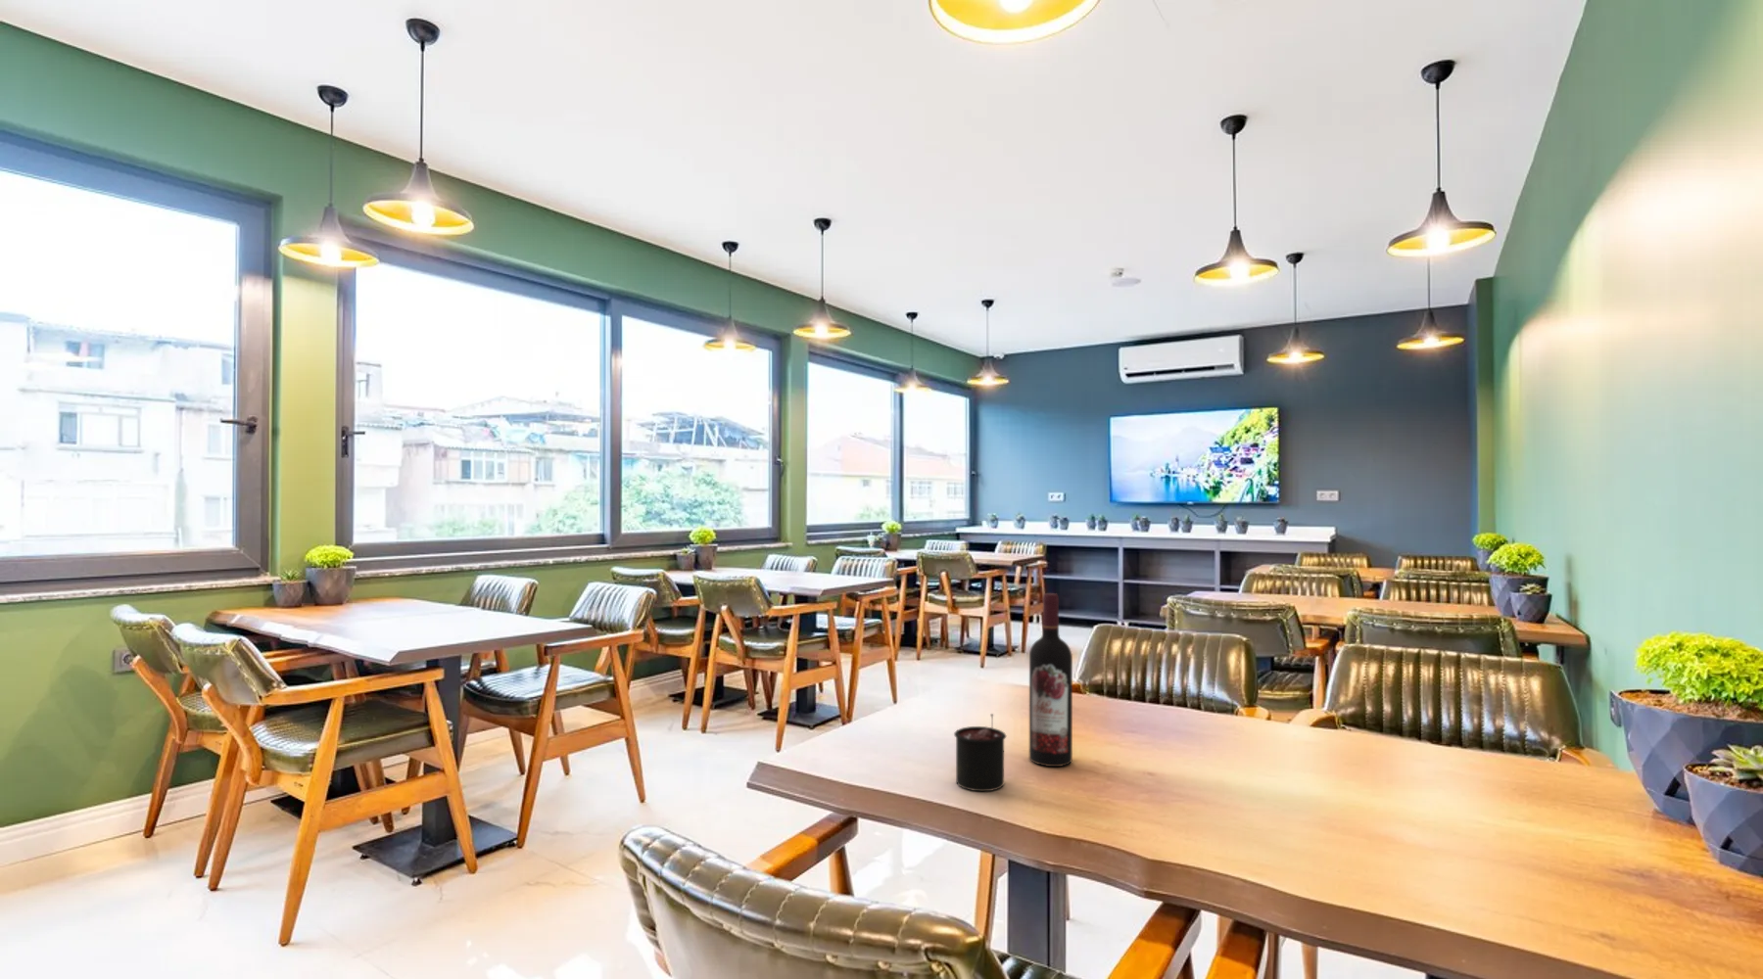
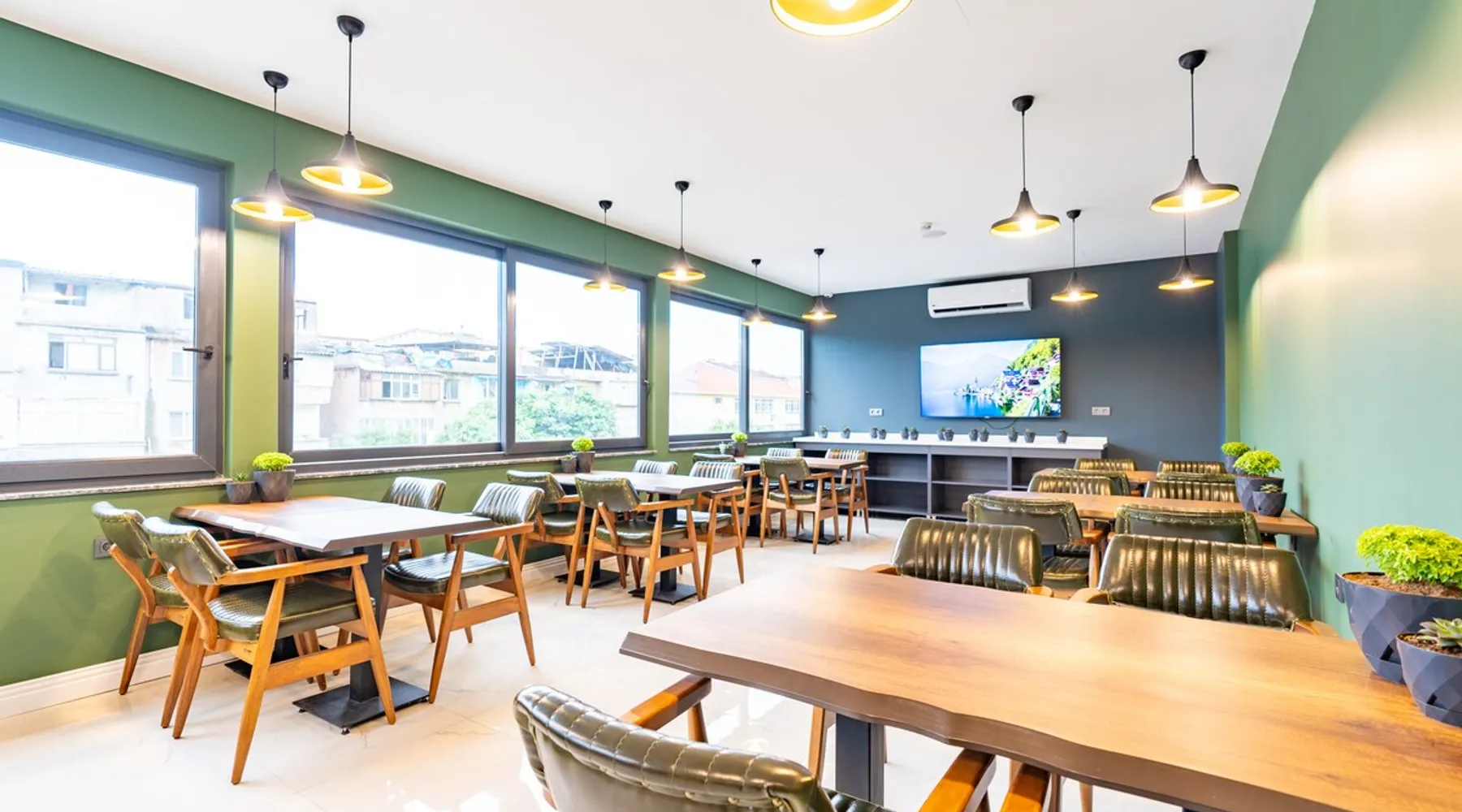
- candle [953,713,1008,792]
- wine bottle [1029,592,1073,768]
